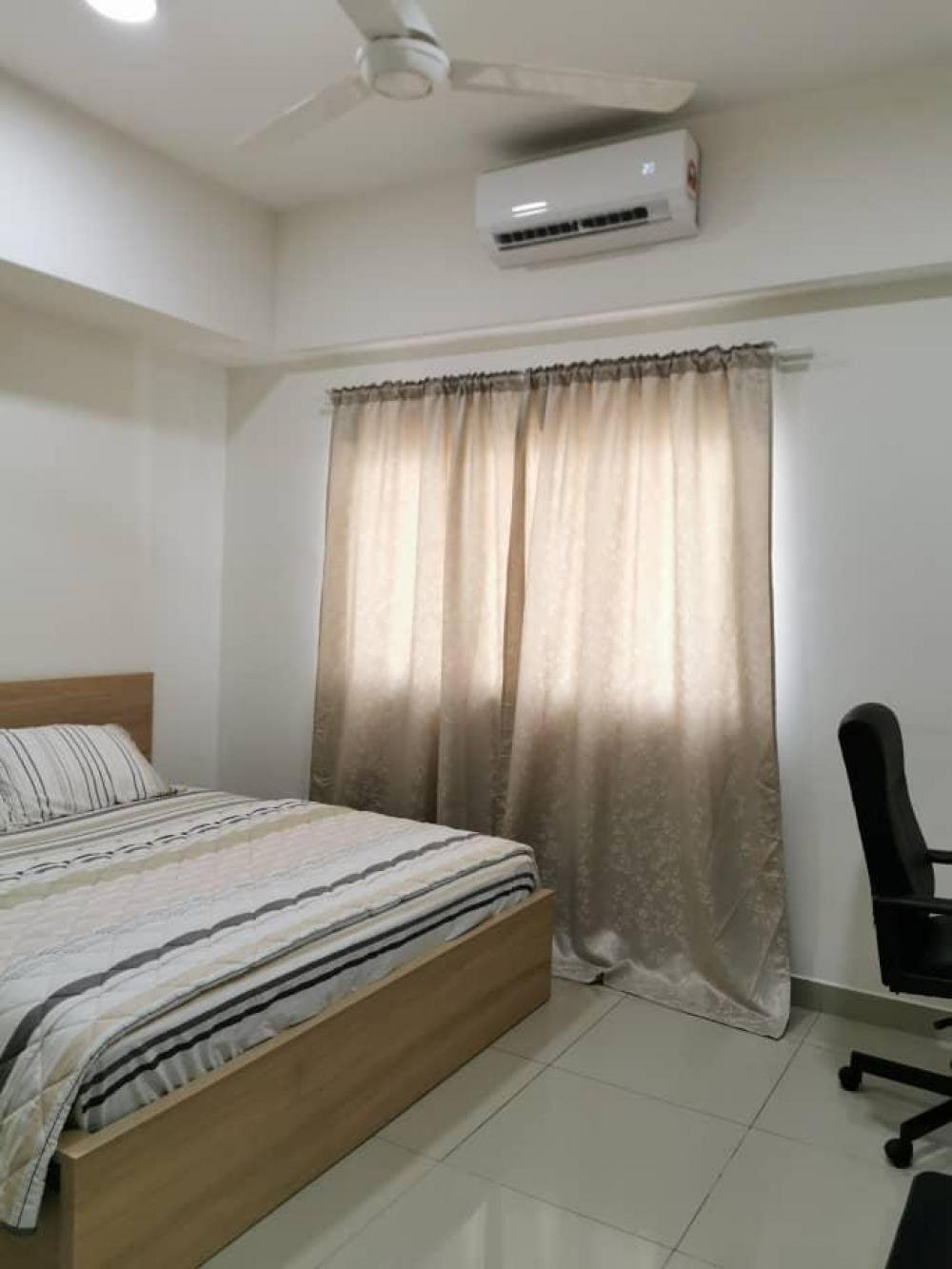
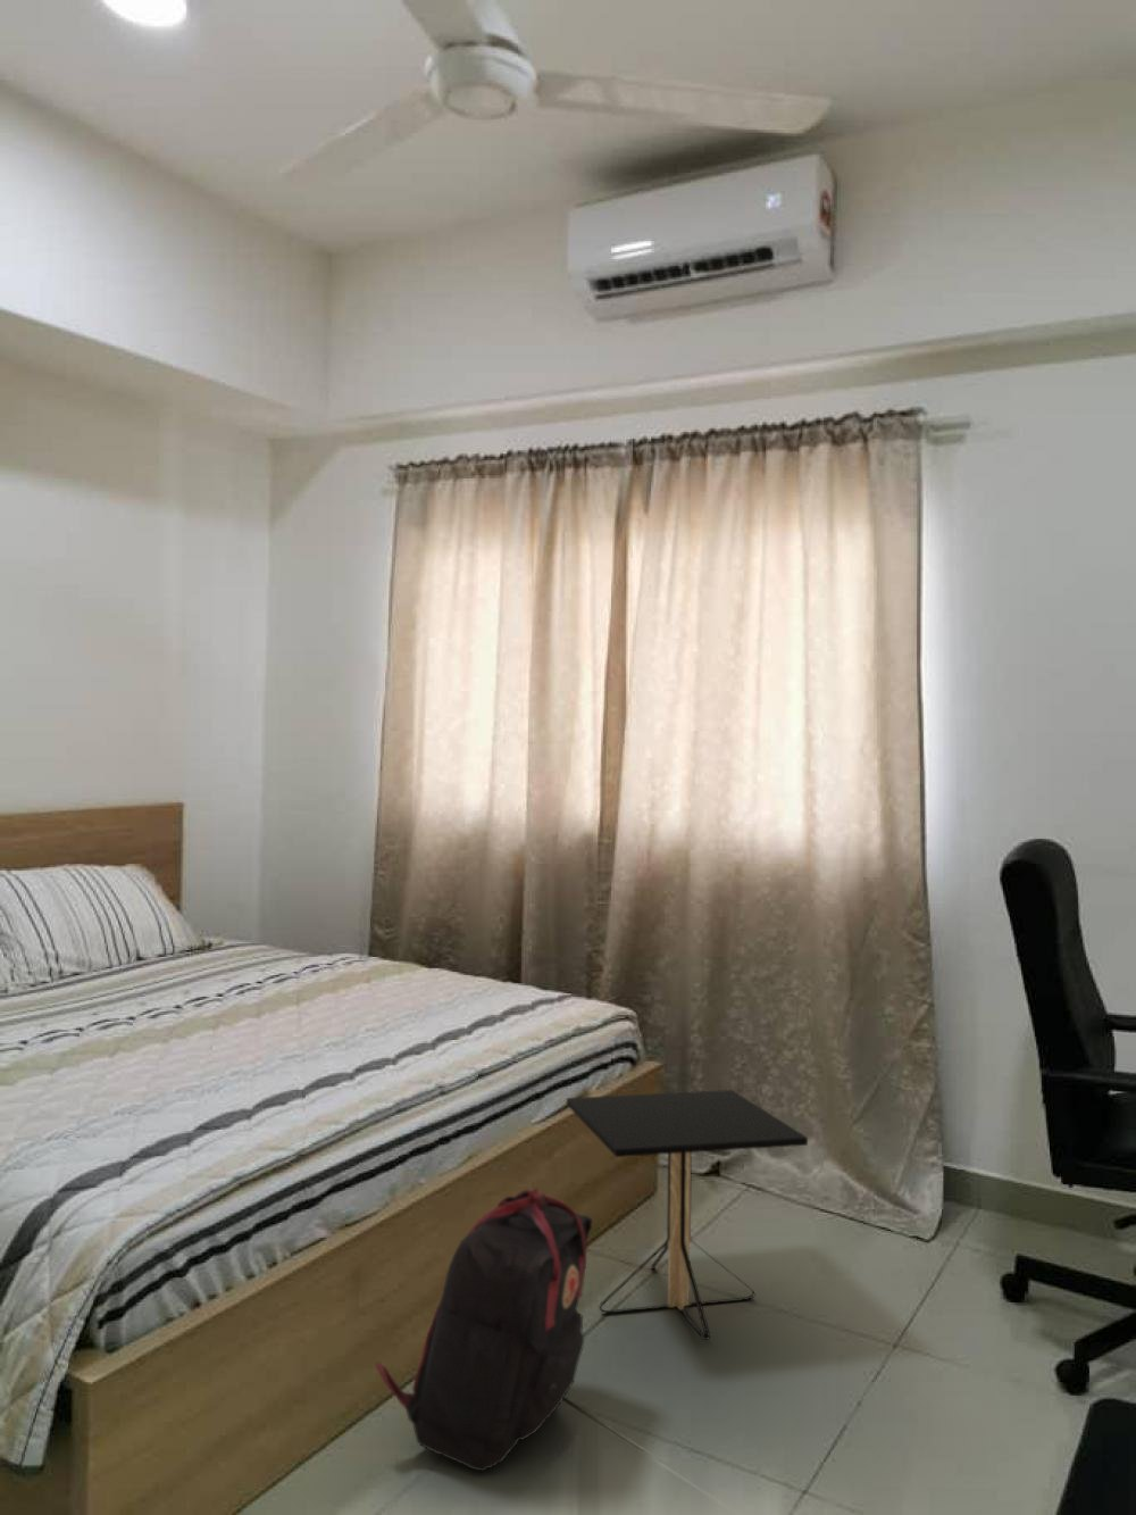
+ side table [566,1089,809,1341]
+ backpack [373,1187,594,1473]
